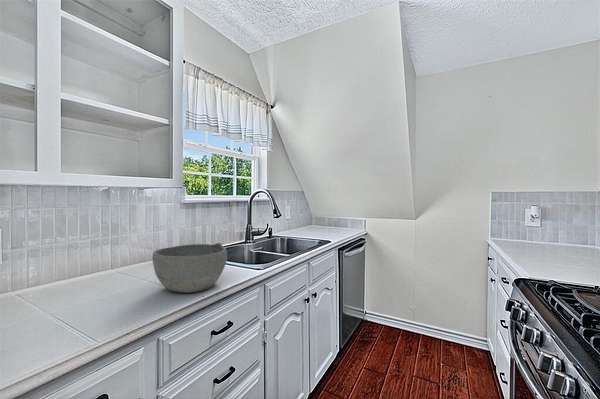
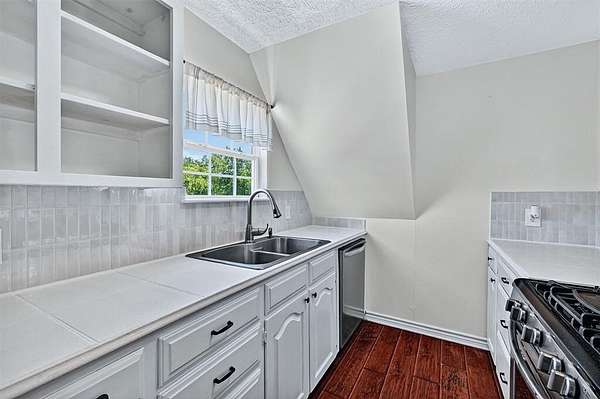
- bowl [151,242,228,294]
